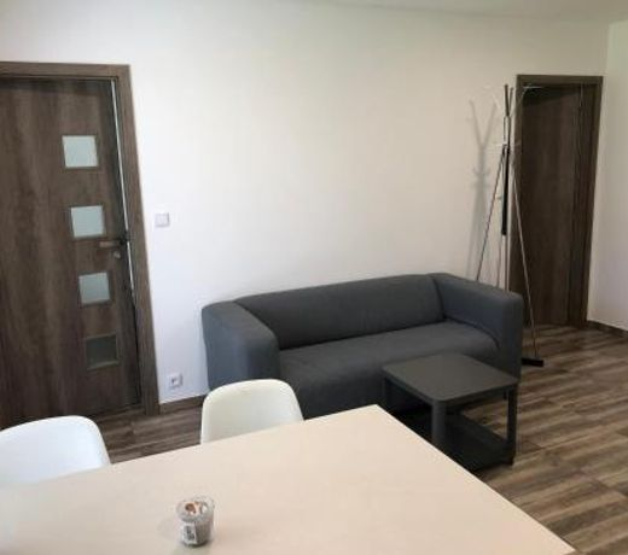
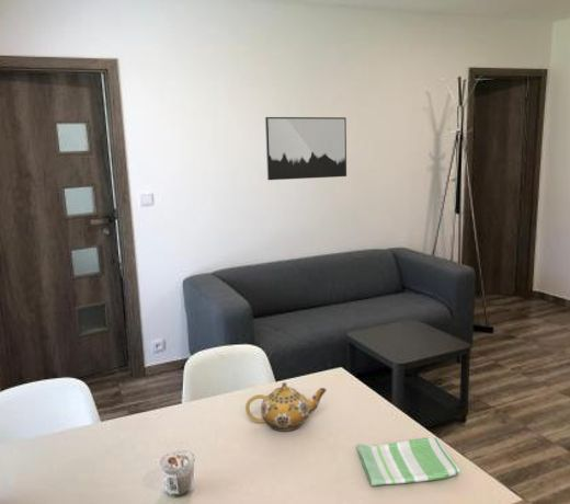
+ teapot [244,381,328,433]
+ dish towel [355,436,461,486]
+ wall art [264,116,347,181]
